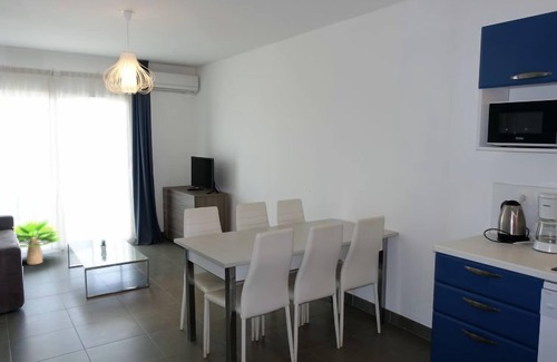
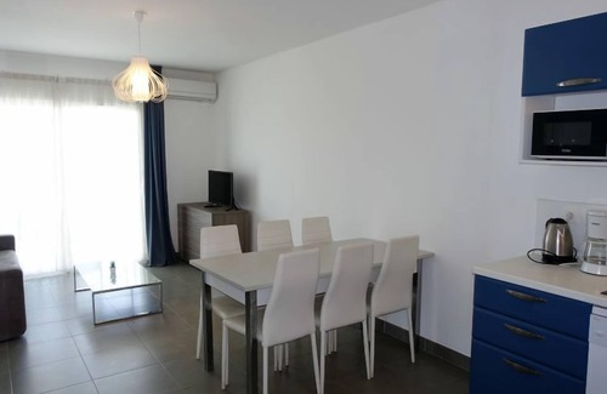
- potted plant [13,219,63,265]
